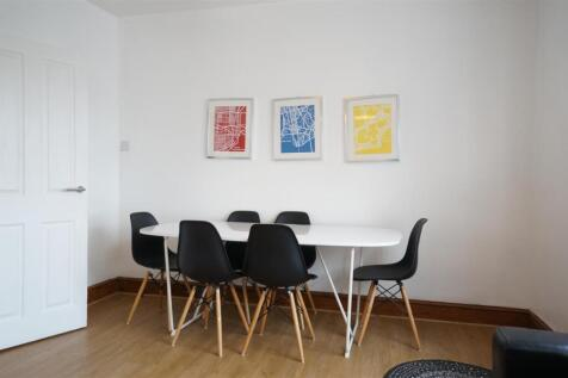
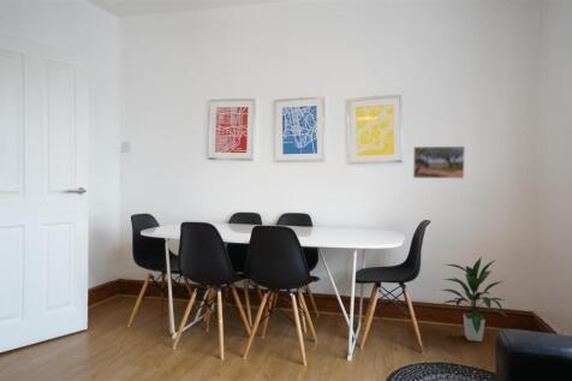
+ indoor plant [439,257,507,343]
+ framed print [412,145,466,179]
